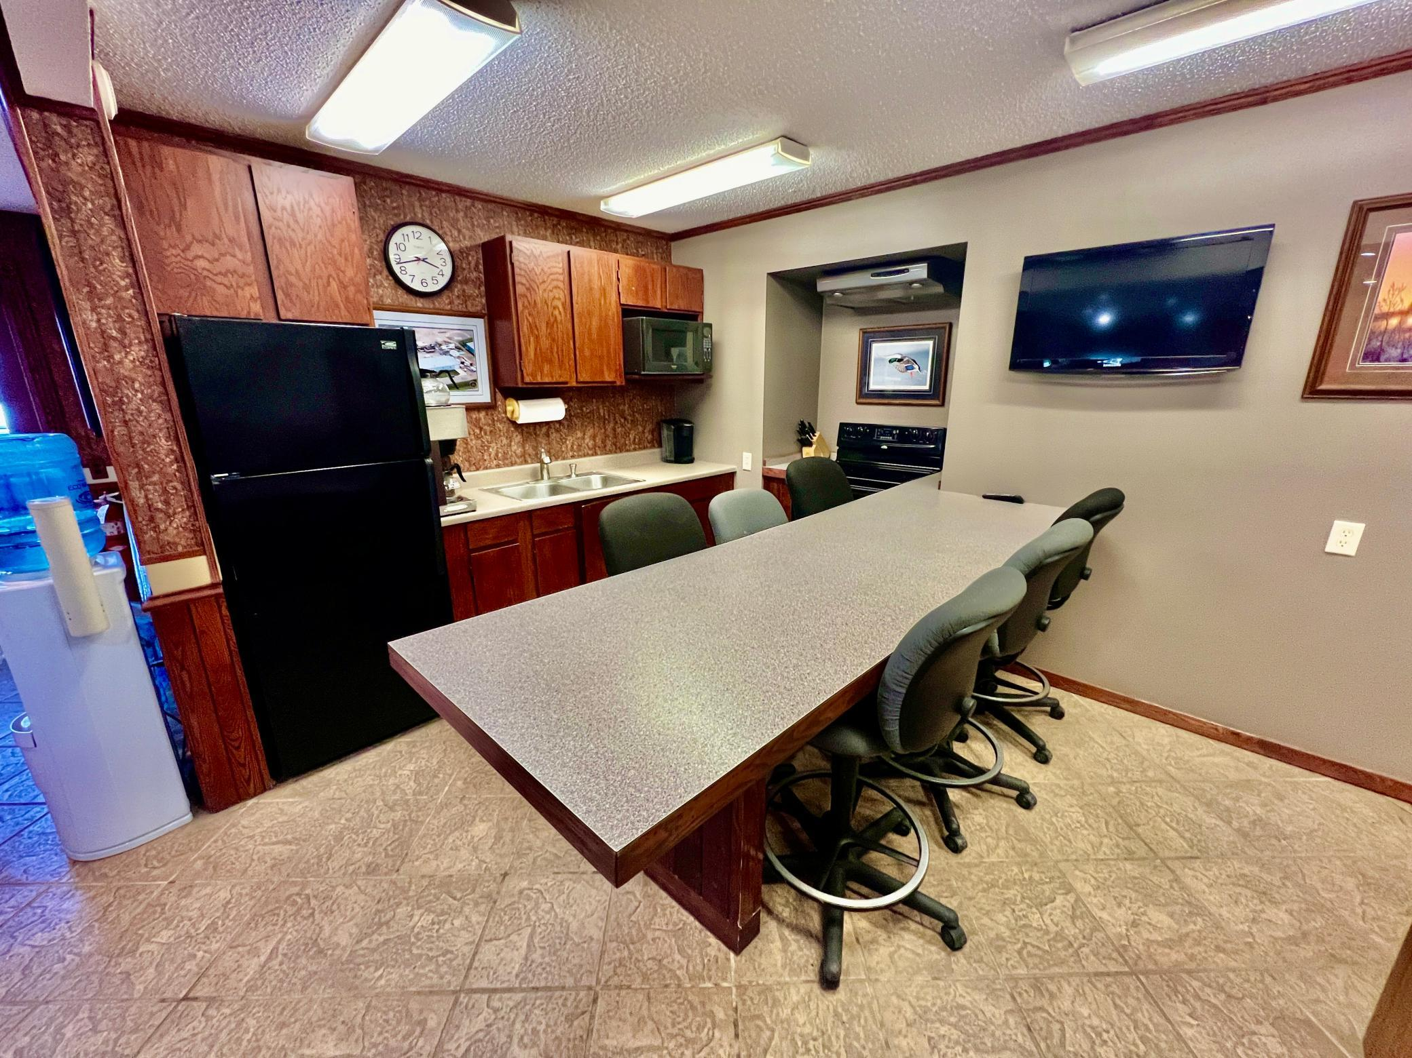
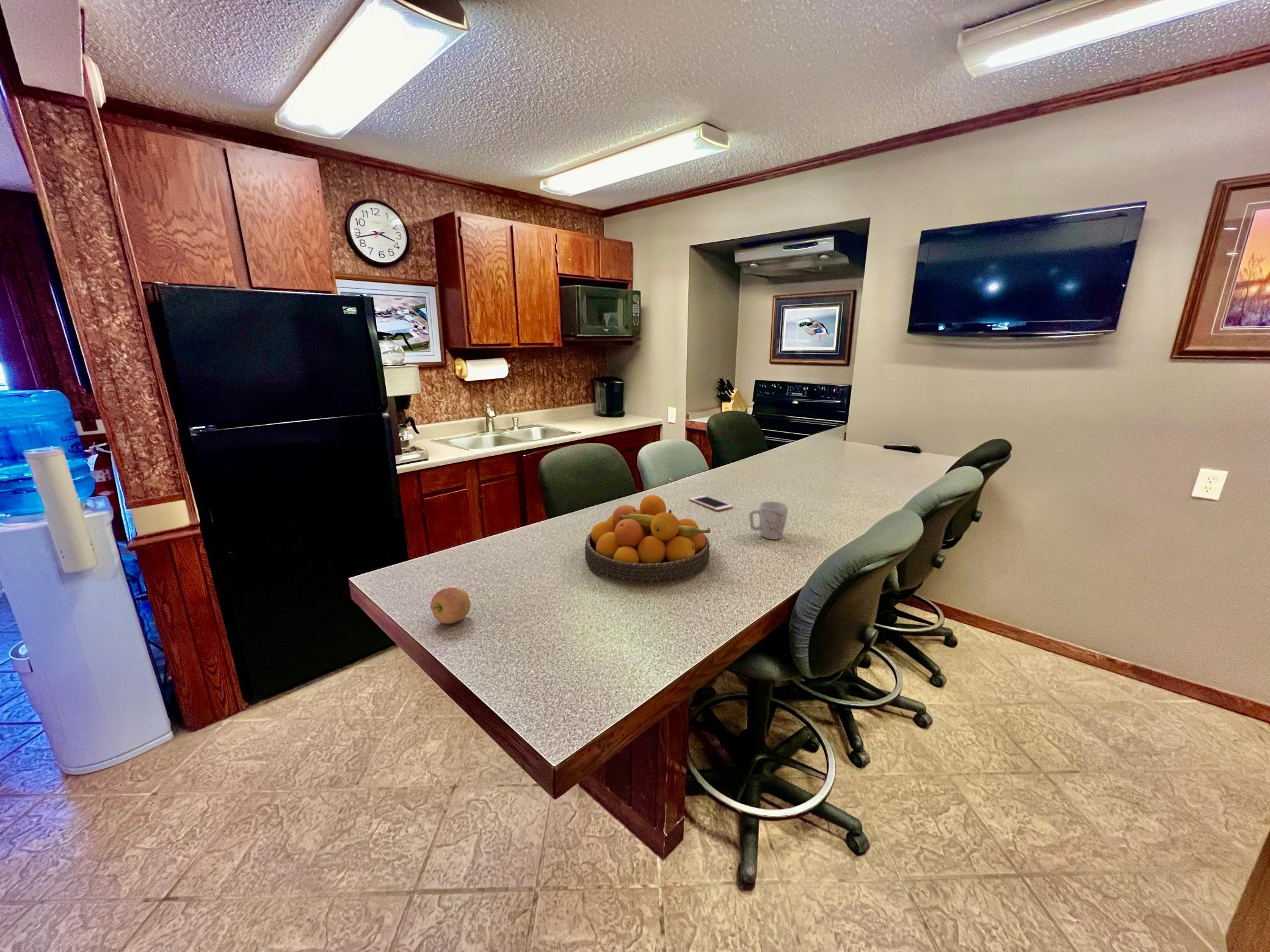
+ apple [430,587,471,624]
+ cell phone [689,494,733,511]
+ mug [749,501,789,540]
+ fruit bowl [584,494,711,585]
